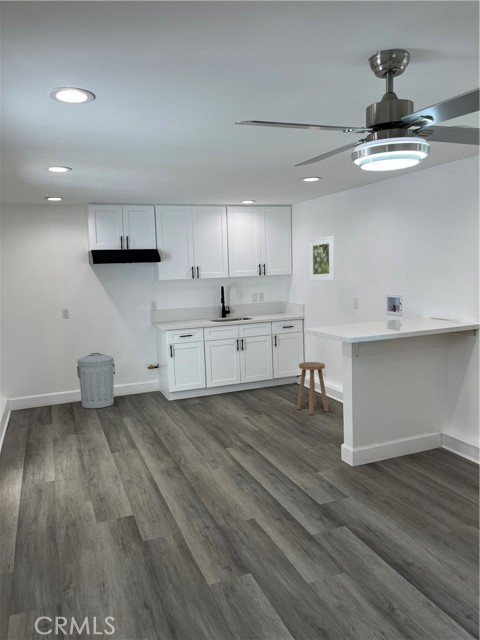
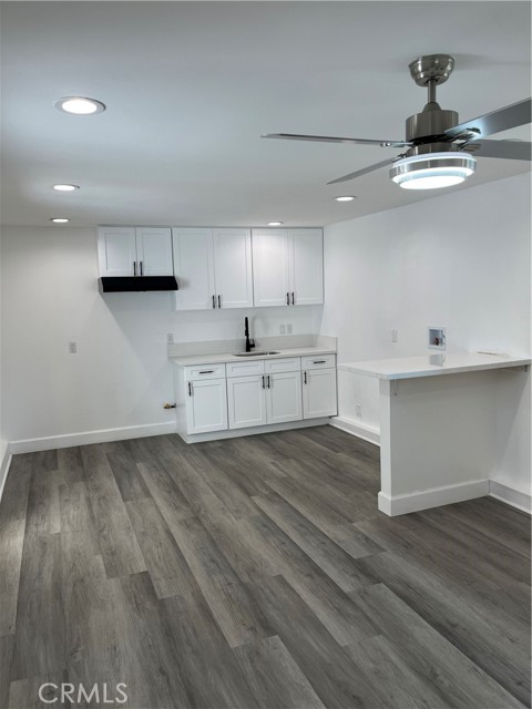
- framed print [308,235,335,282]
- trash can [76,352,116,409]
- stool [296,361,329,416]
